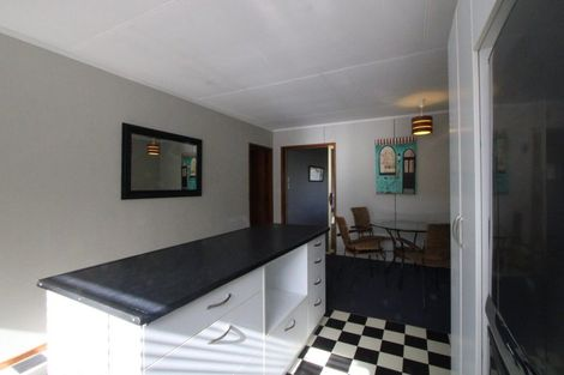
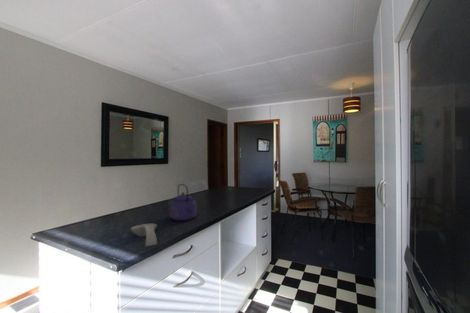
+ spoon rest [130,223,158,248]
+ kettle [168,183,198,222]
